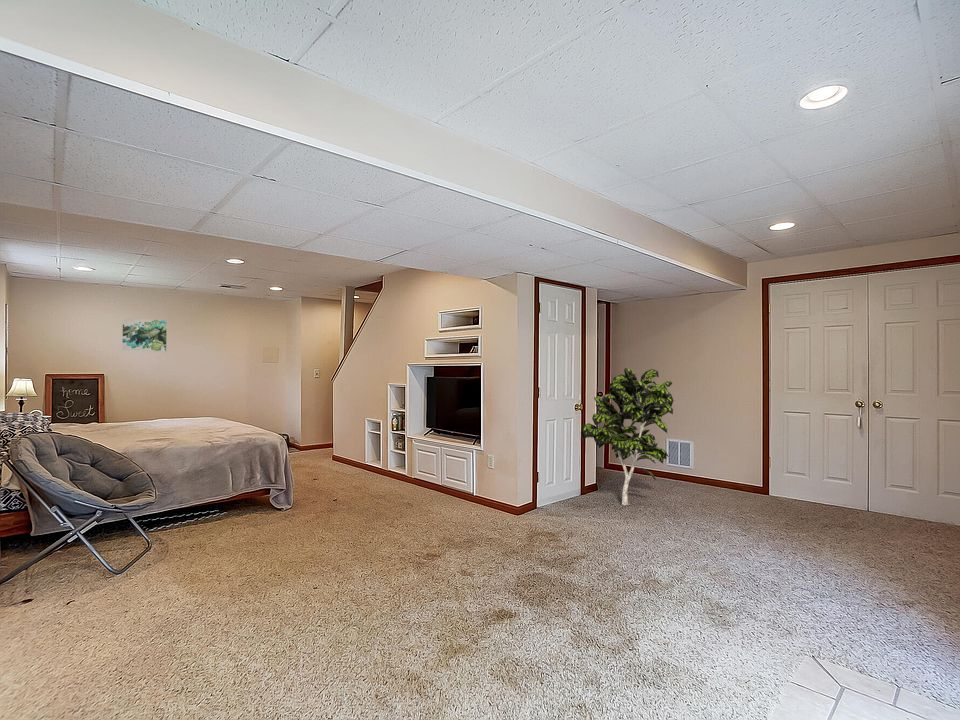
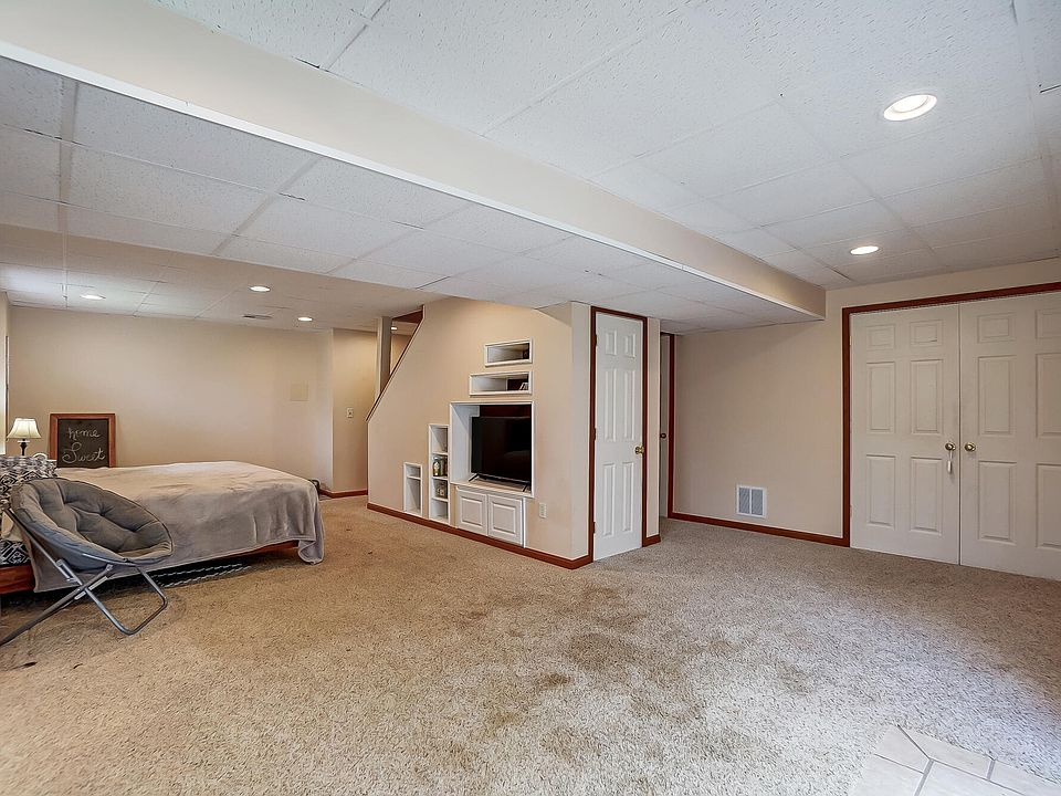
- wall art [121,317,168,352]
- indoor plant [580,367,675,506]
